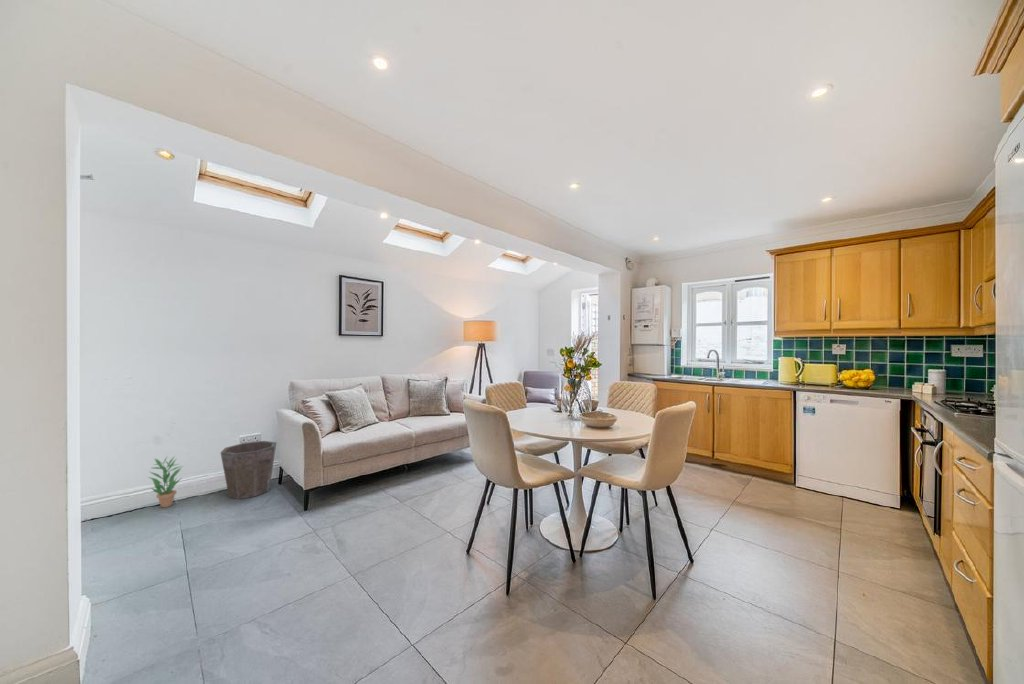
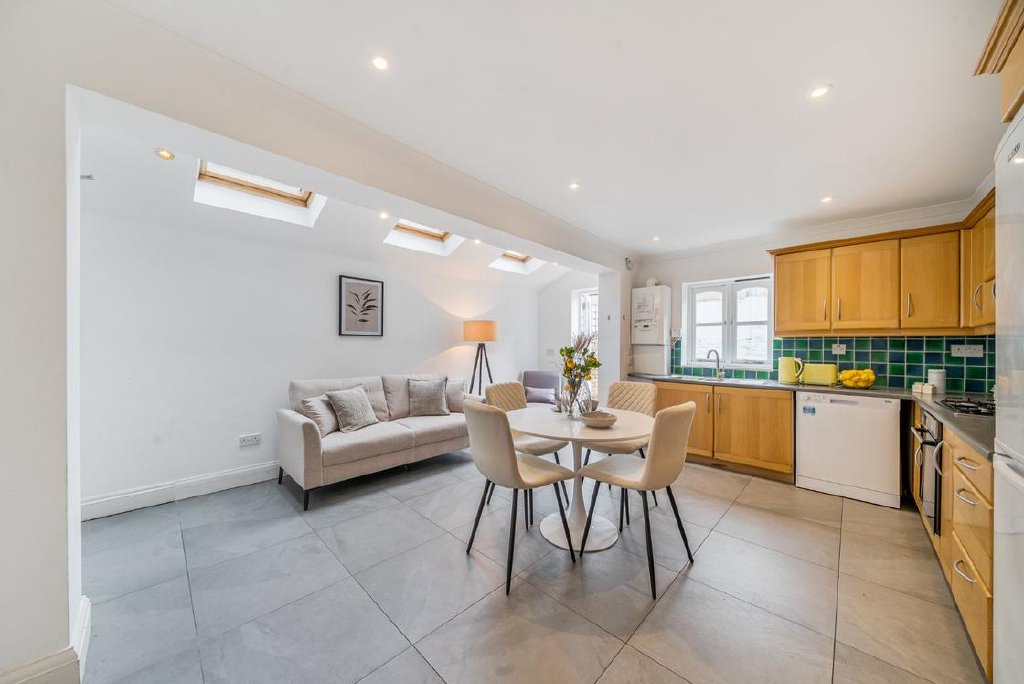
- potted plant [147,455,183,508]
- waste bin [219,440,278,500]
